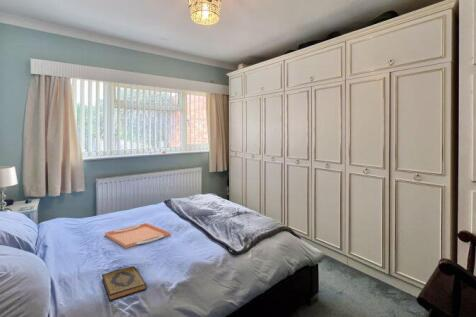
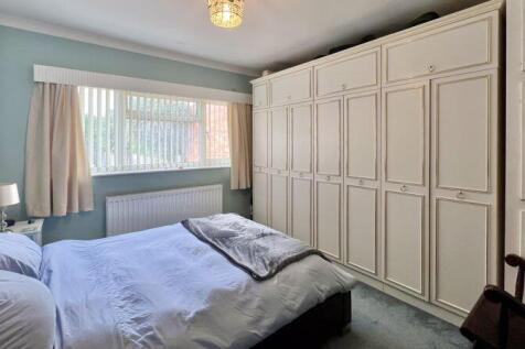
- serving tray [104,222,172,249]
- hardback book [101,266,148,302]
